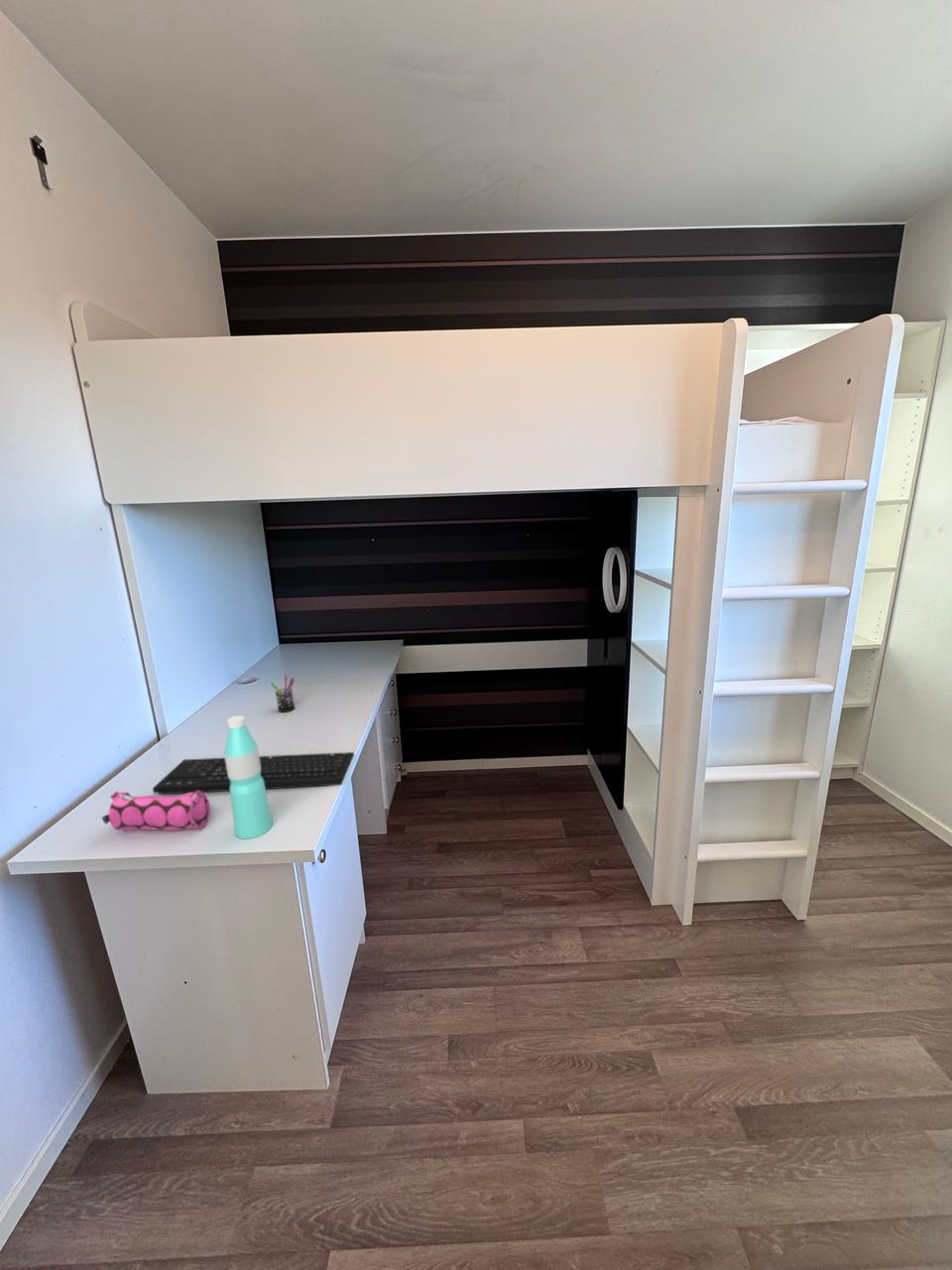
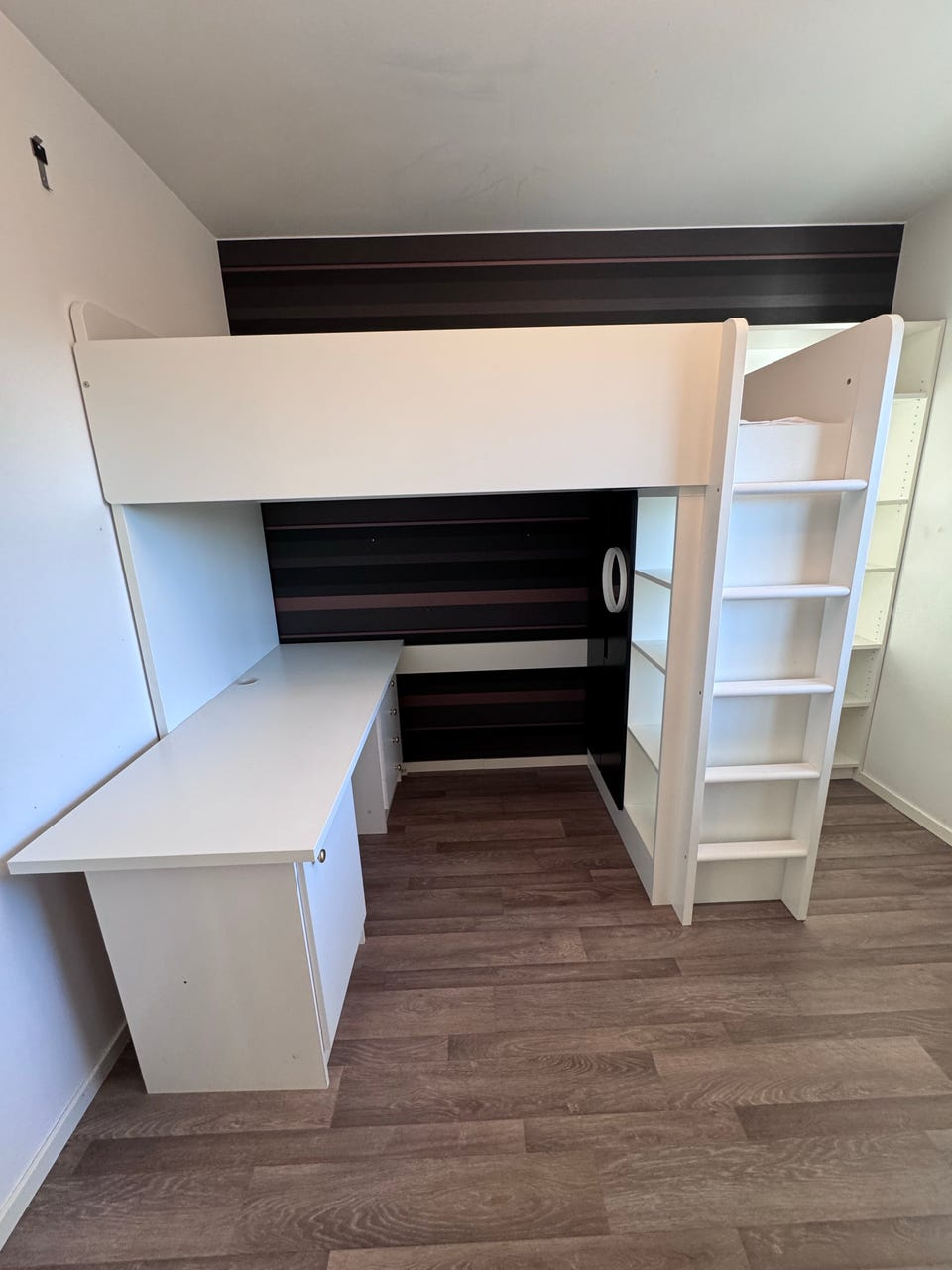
- pencil case [101,790,212,831]
- water bottle [223,715,274,839]
- keyboard [152,751,355,795]
- pen holder [270,674,296,713]
